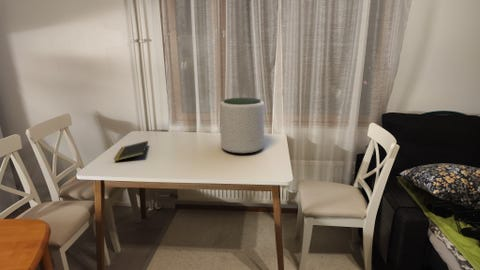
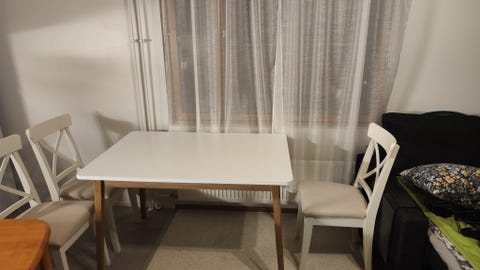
- plant pot [219,97,265,155]
- notepad [113,140,149,162]
